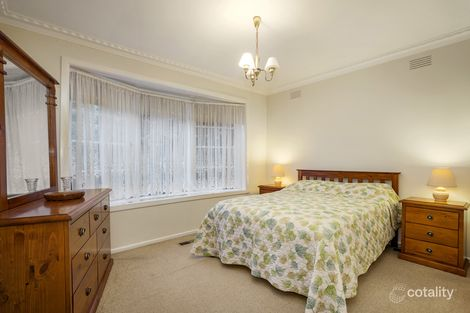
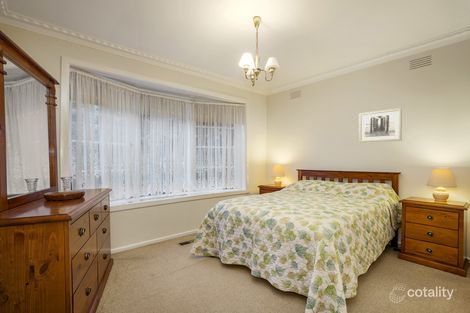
+ wall art [358,107,403,143]
